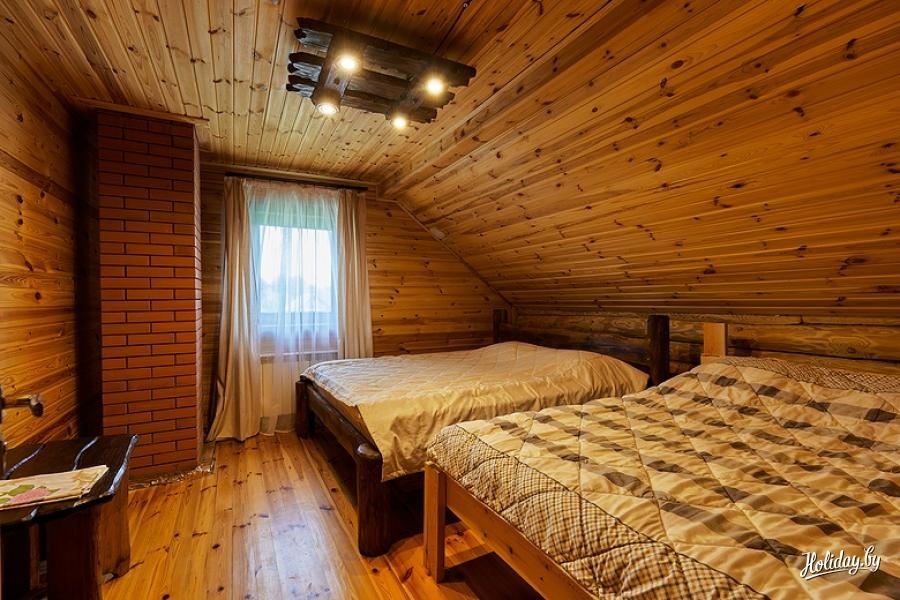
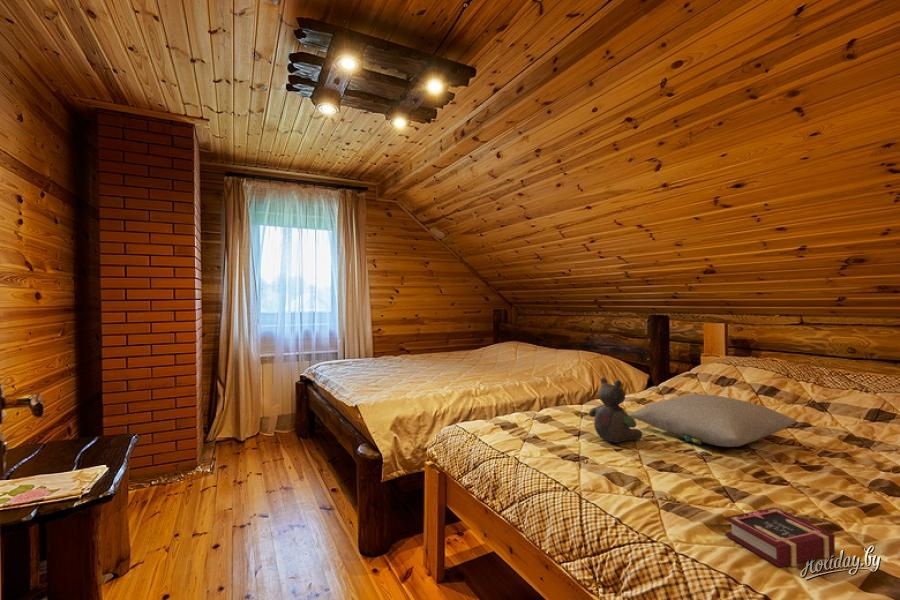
+ book [724,506,836,568]
+ pillow [629,393,797,448]
+ stuffed bear [588,377,644,444]
